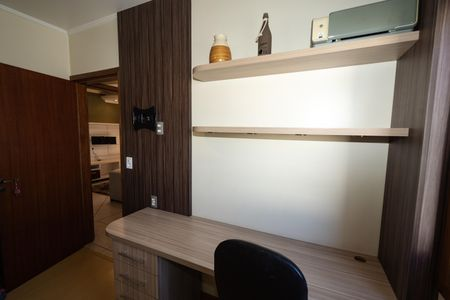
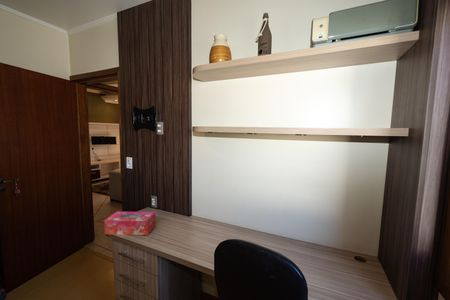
+ tissue box [104,211,156,236]
